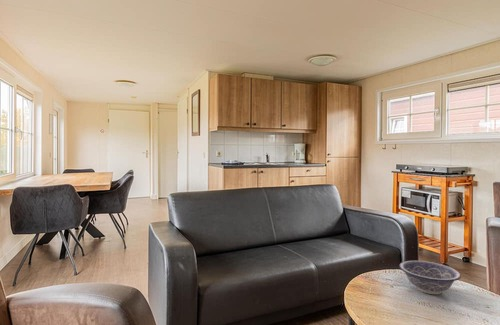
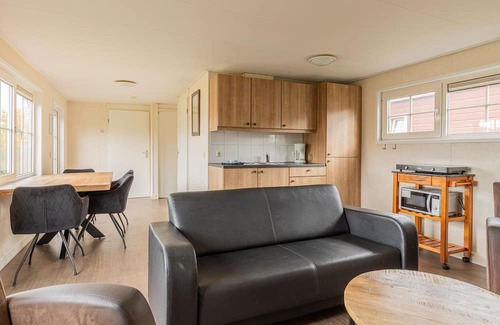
- decorative bowl [398,260,462,295]
